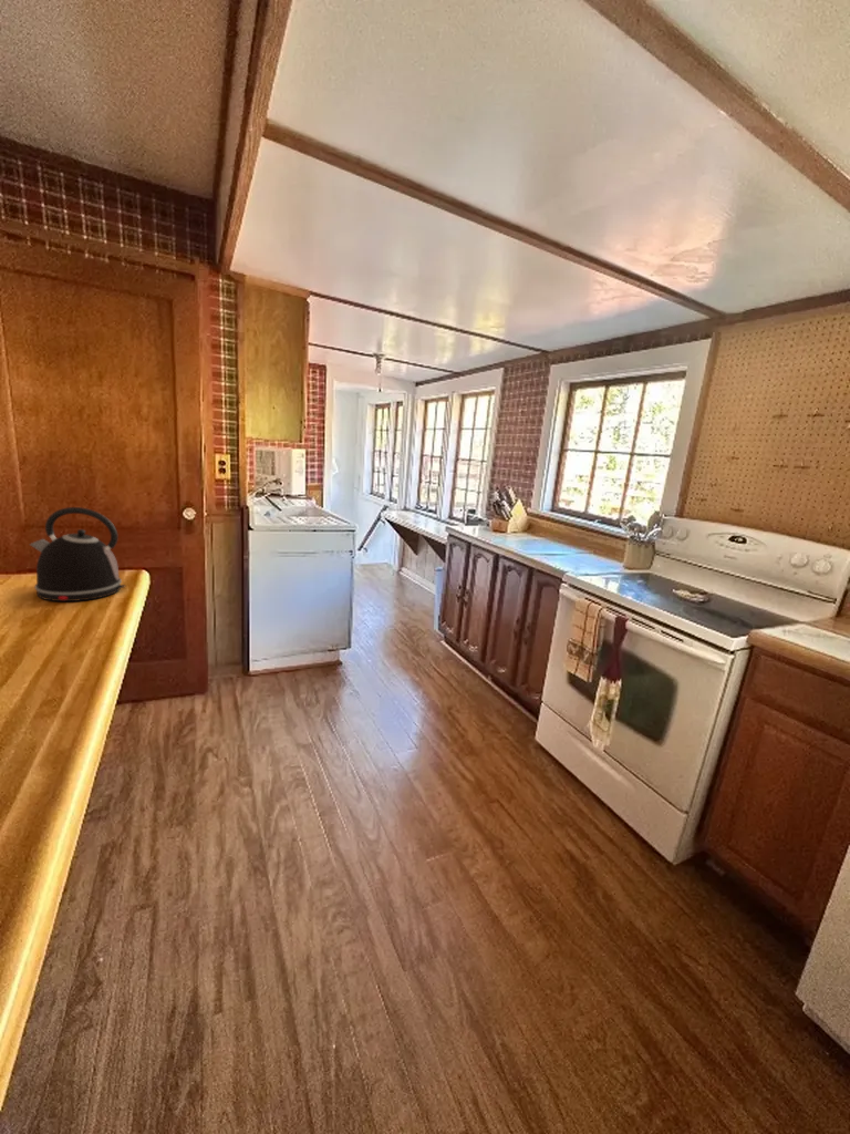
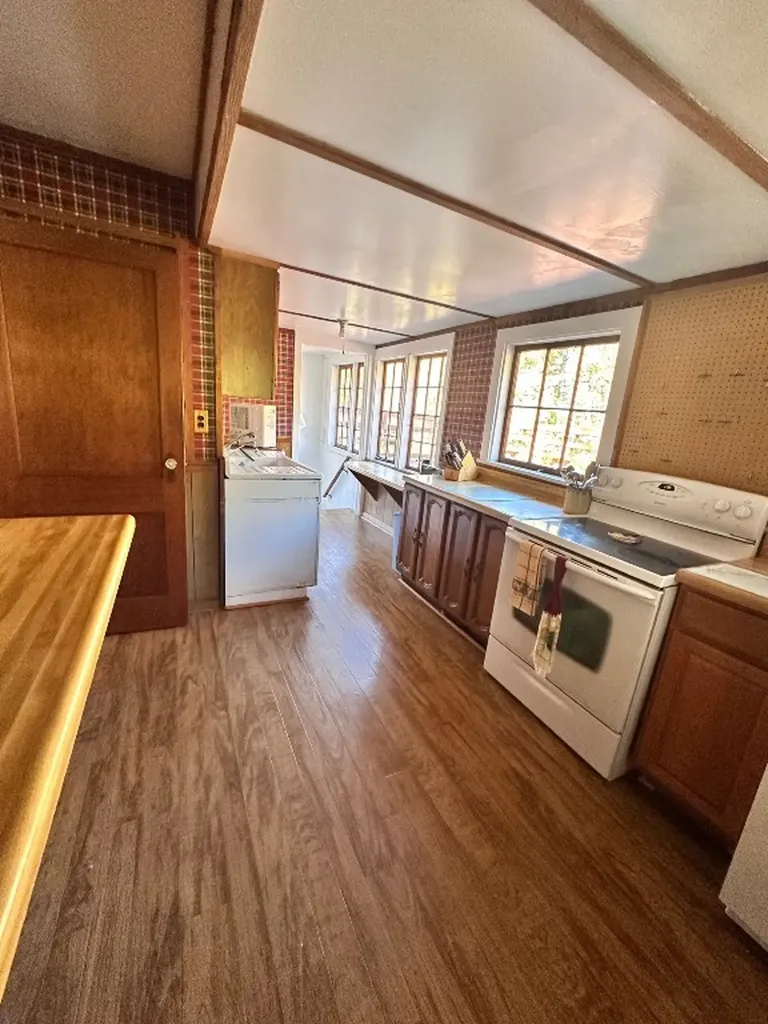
- kettle [29,506,126,602]
